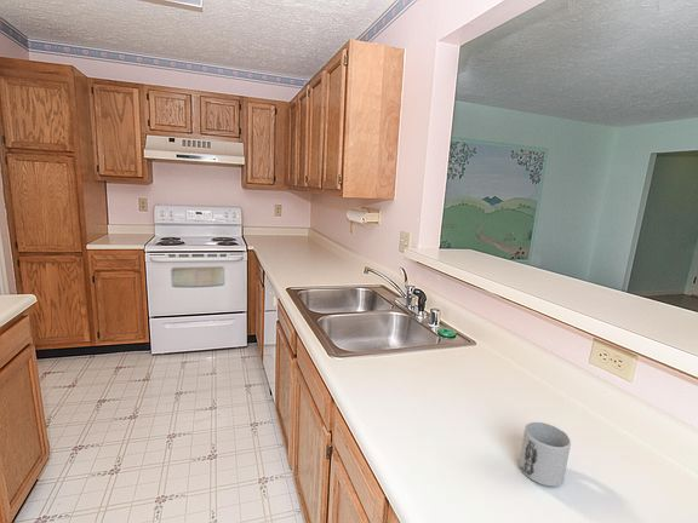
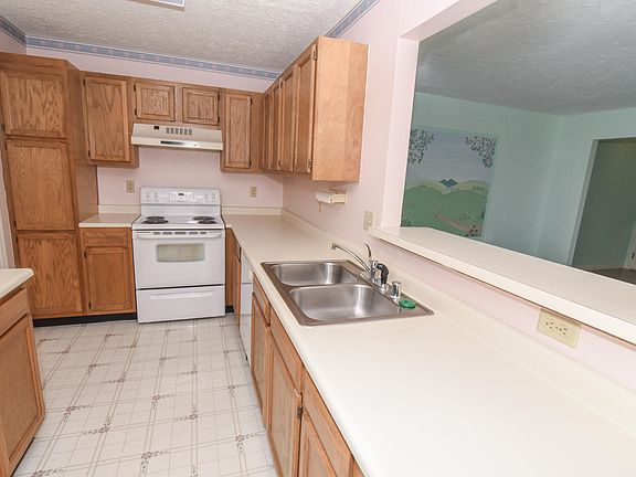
- mug [519,421,572,488]
